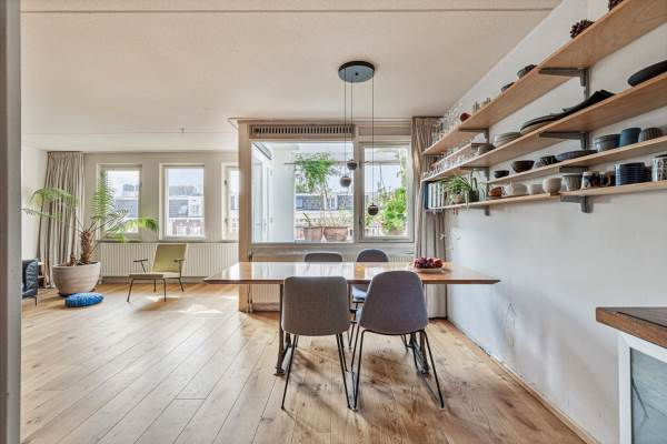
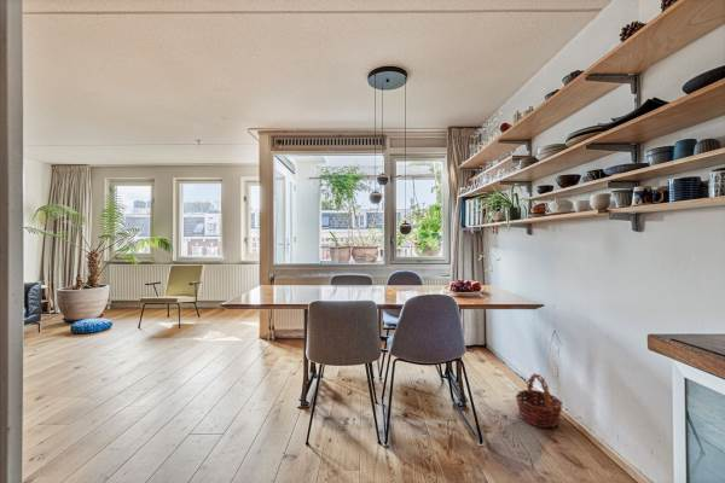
+ basket [515,372,563,429]
